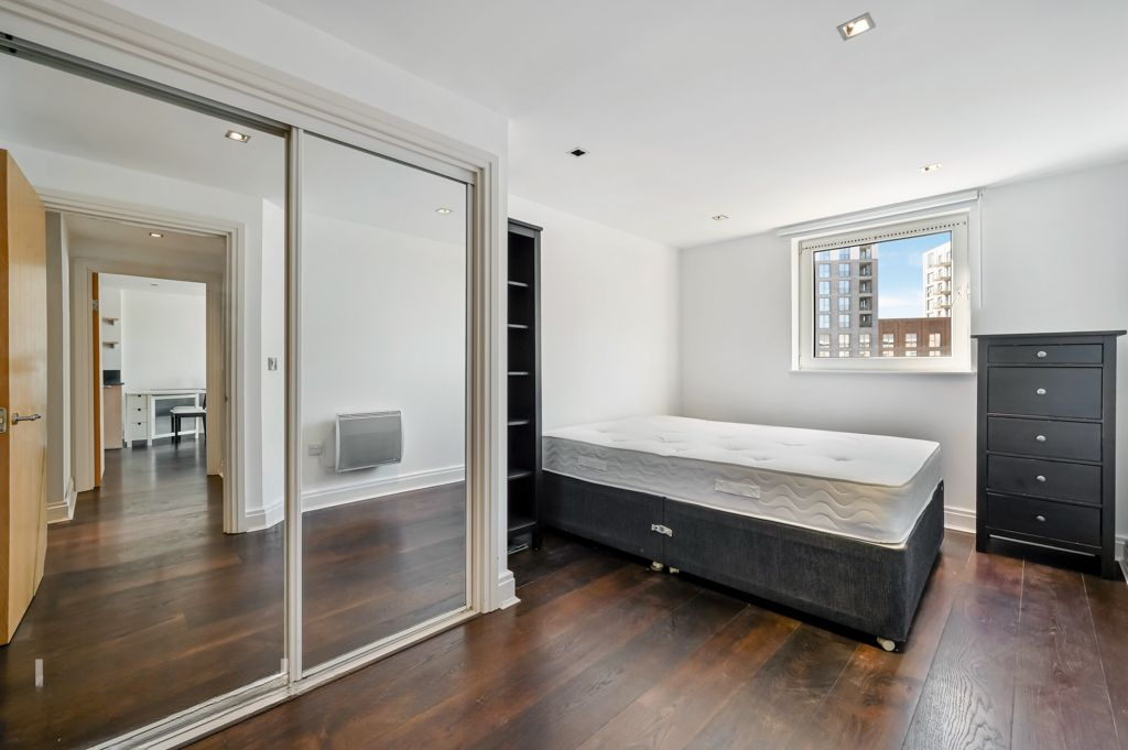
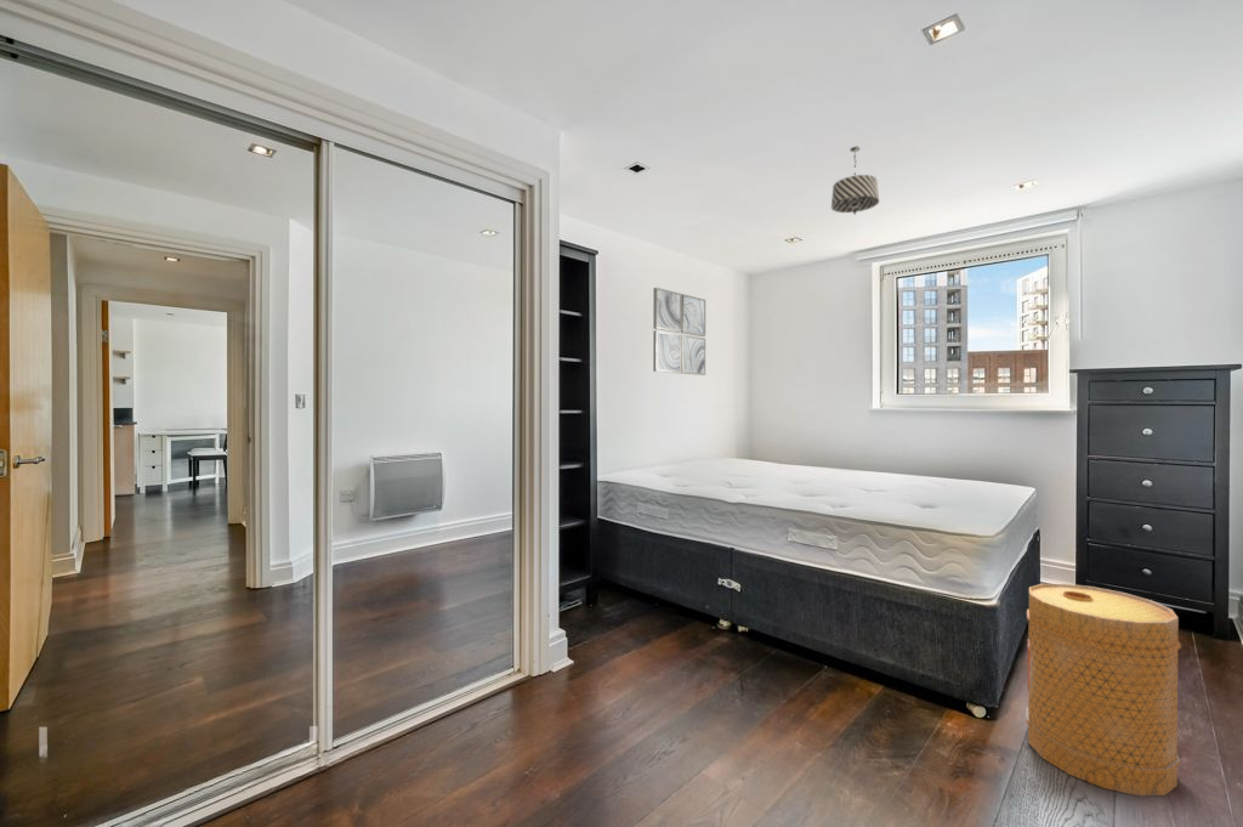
+ pendant light [830,146,880,216]
+ wall art [652,287,706,376]
+ basket [1025,583,1182,797]
